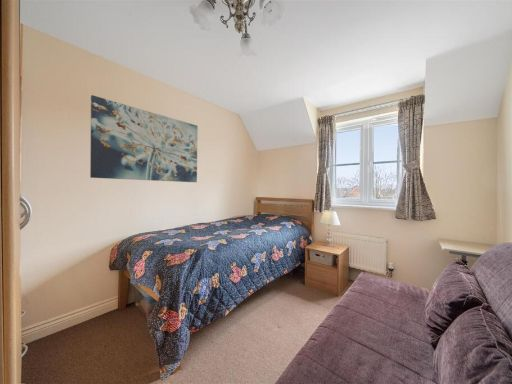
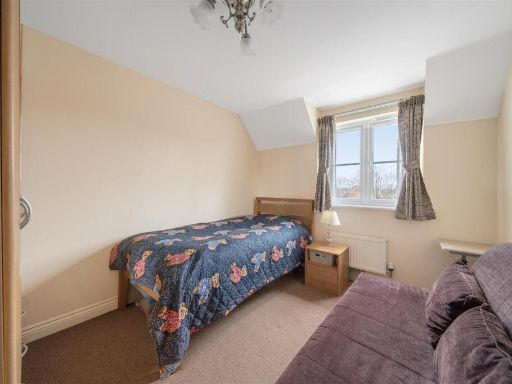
- wall art [89,94,199,183]
